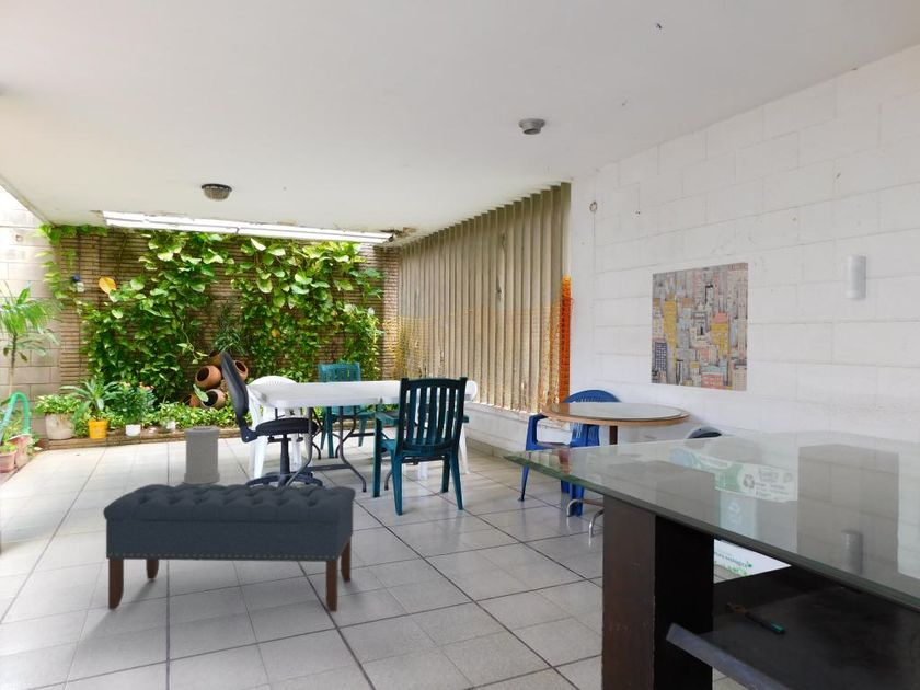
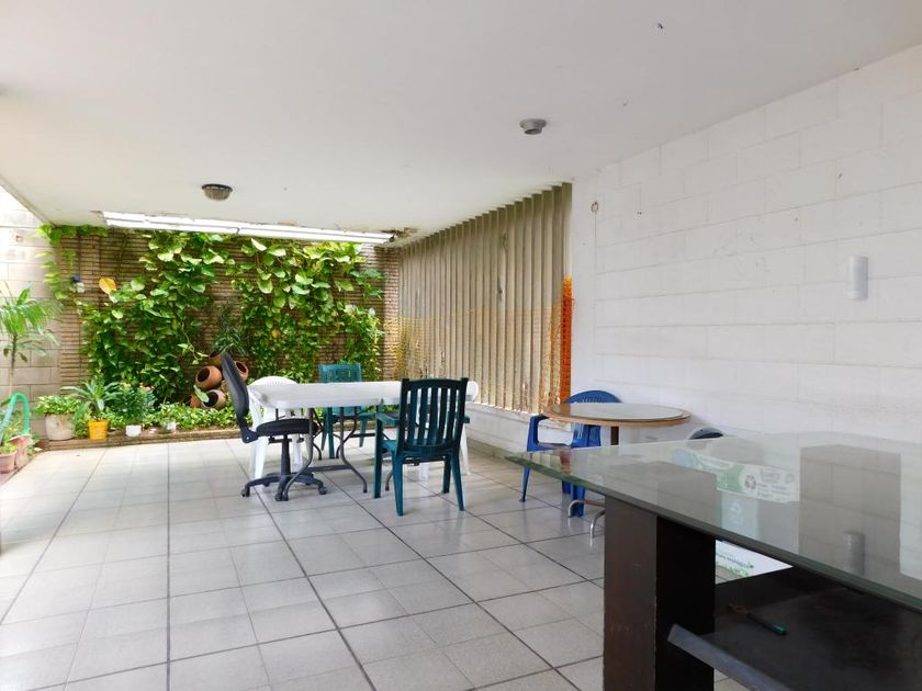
- wall art [651,261,749,392]
- bench [102,483,357,613]
- trash can [182,425,222,485]
